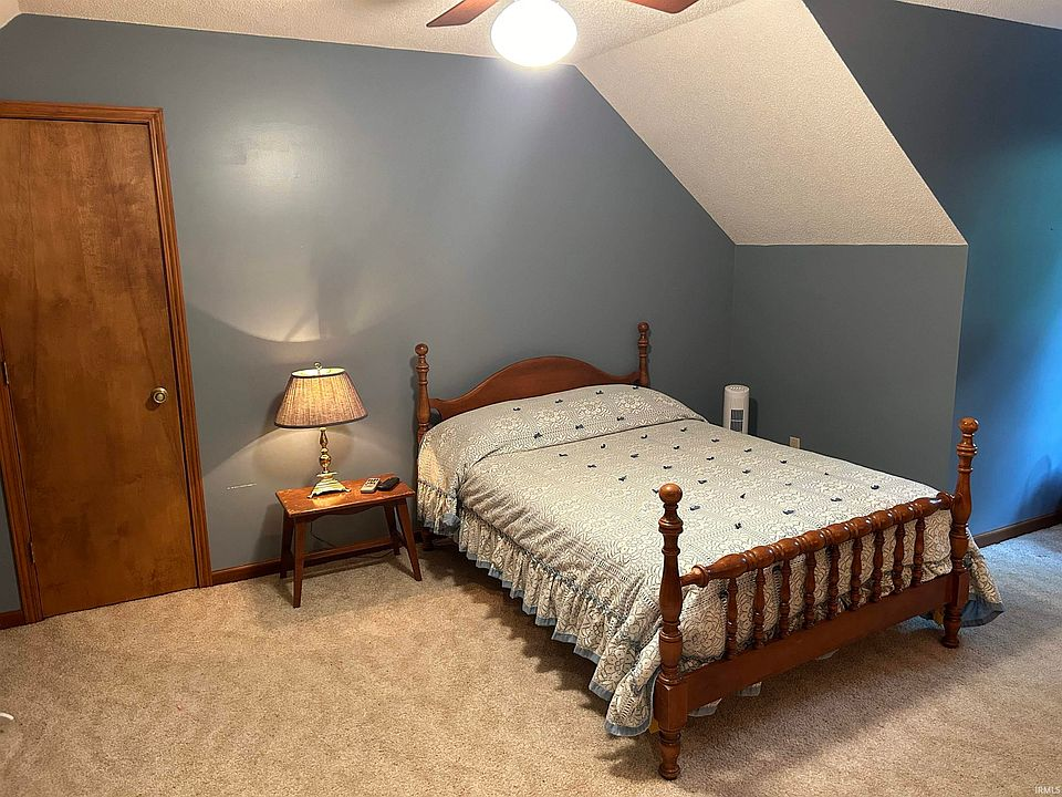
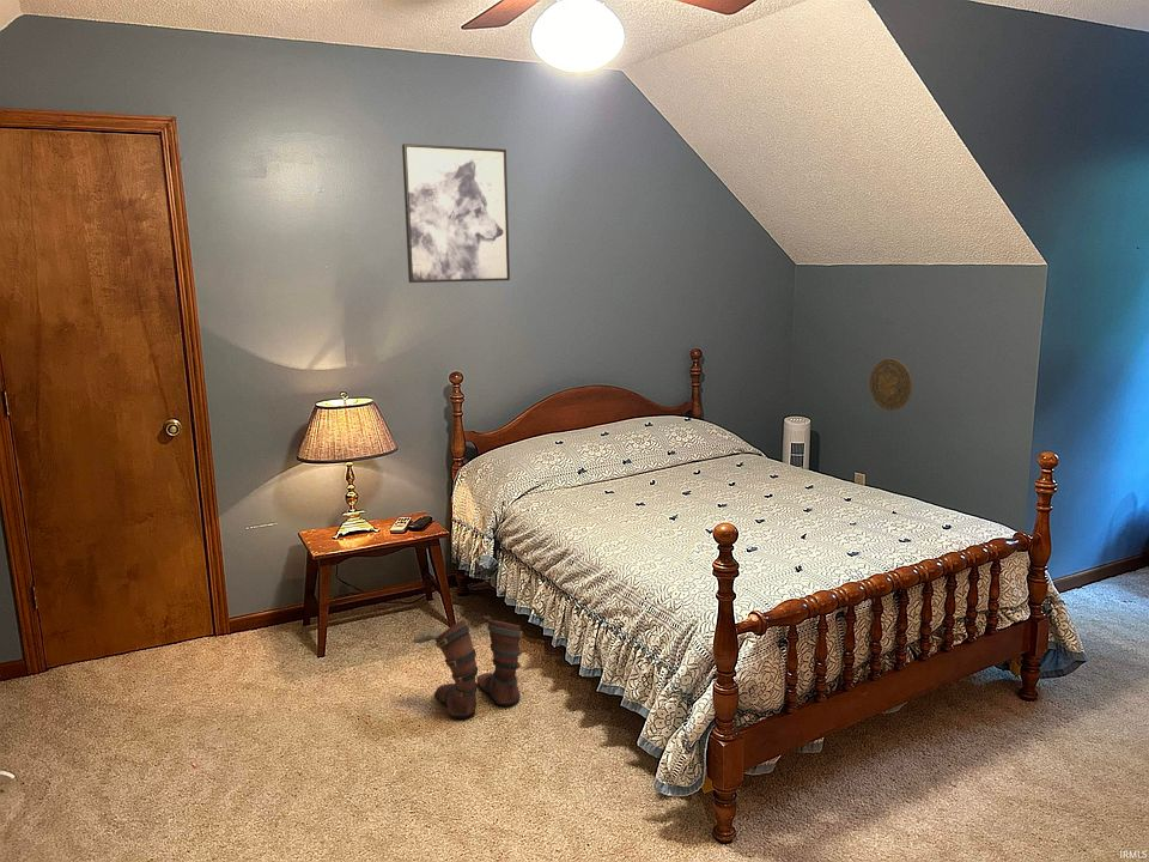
+ decorative plate [869,357,913,412]
+ boots [412,619,524,720]
+ wall art [401,142,511,284]
